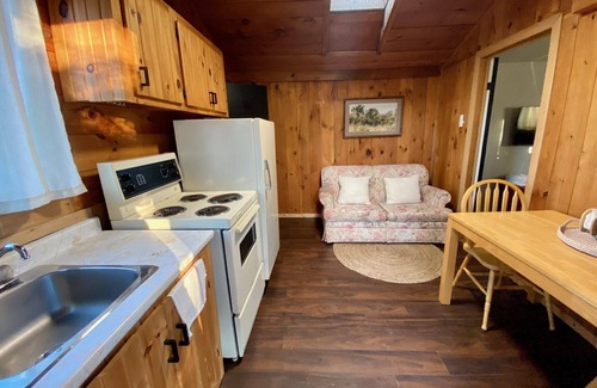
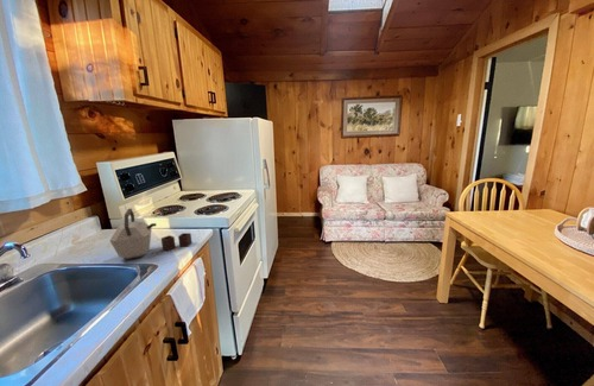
+ kettle [108,208,194,260]
